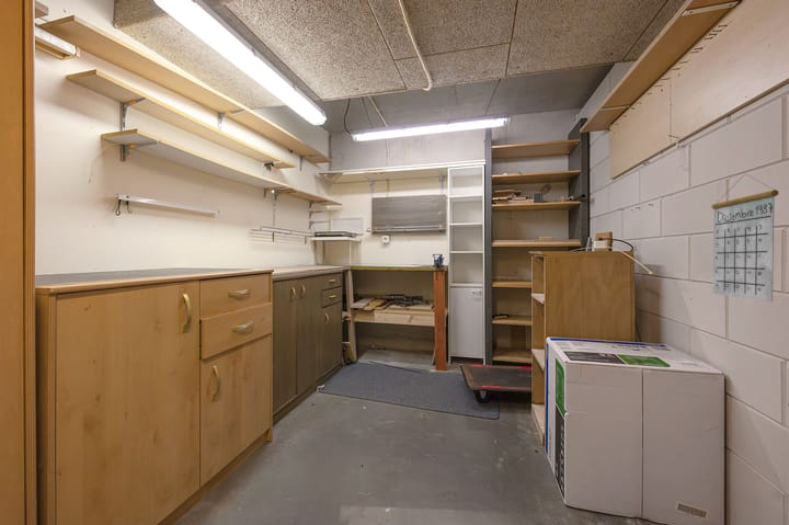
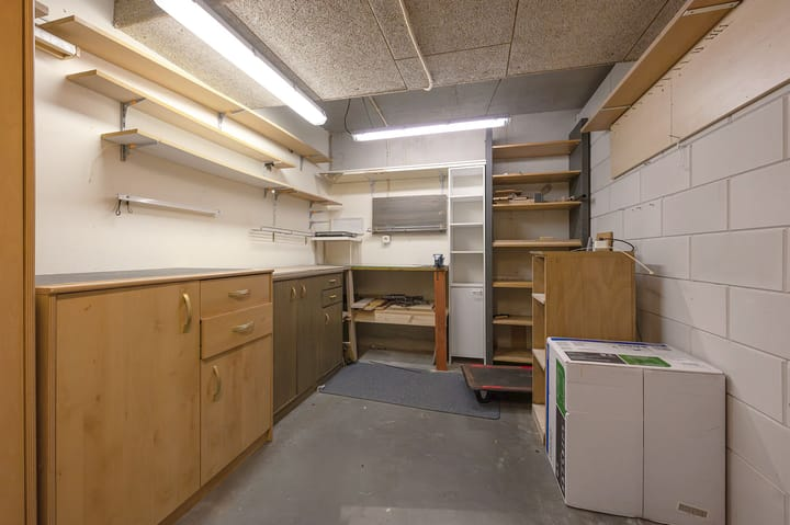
- calendar [710,173,779,303]
